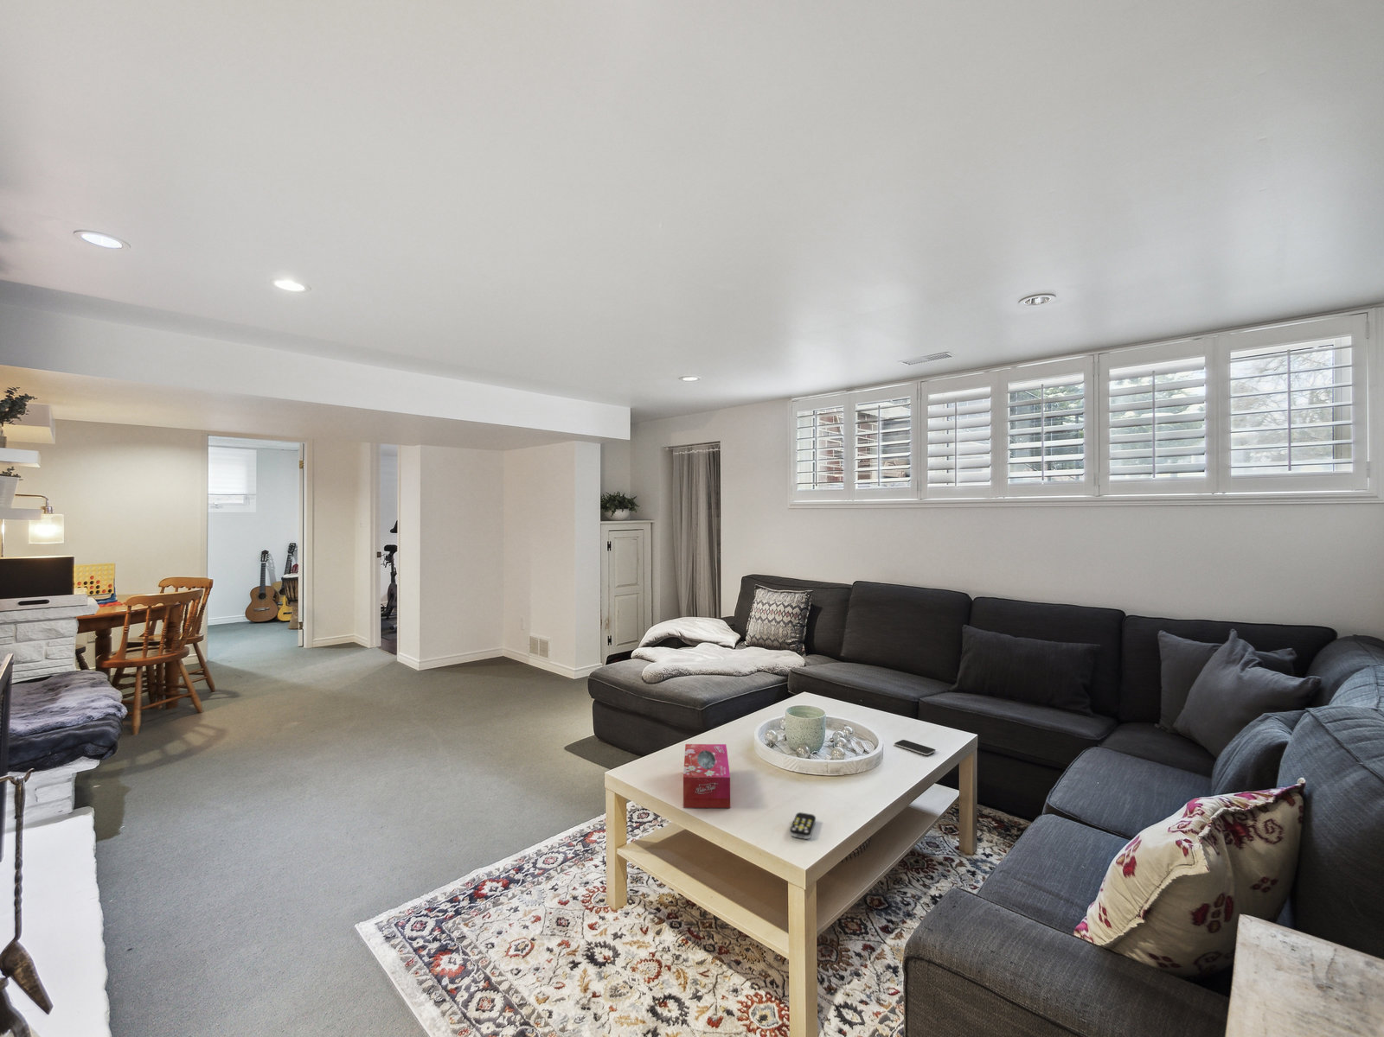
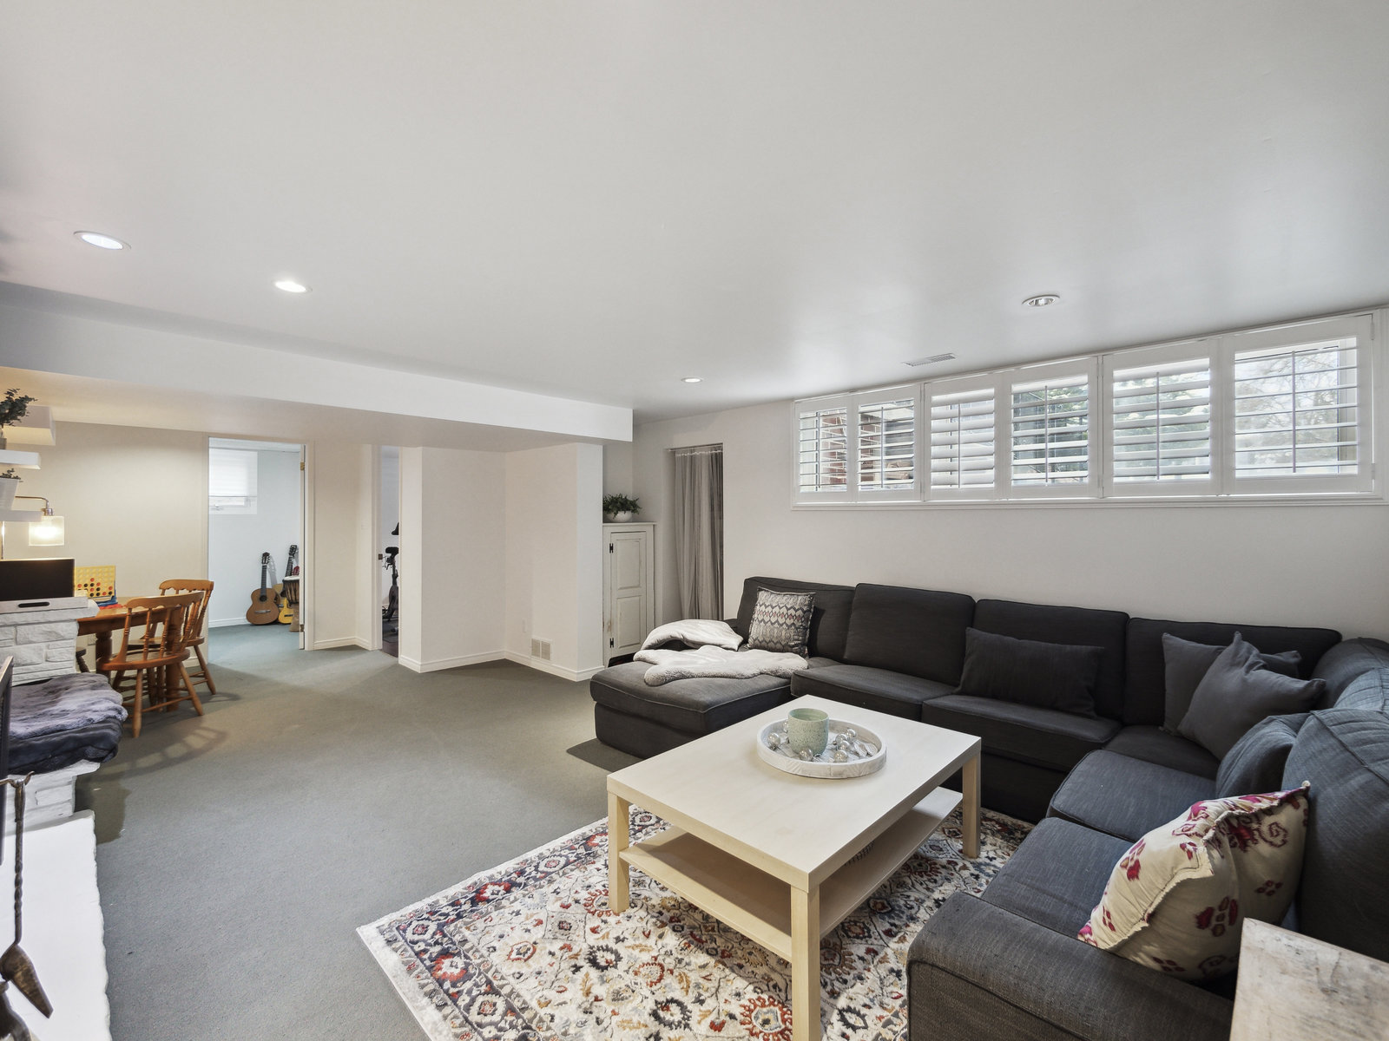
- remote control [789,812,816,840]
- smartphone [894,739,936,756]
- tissue box [682,743,731,809]
